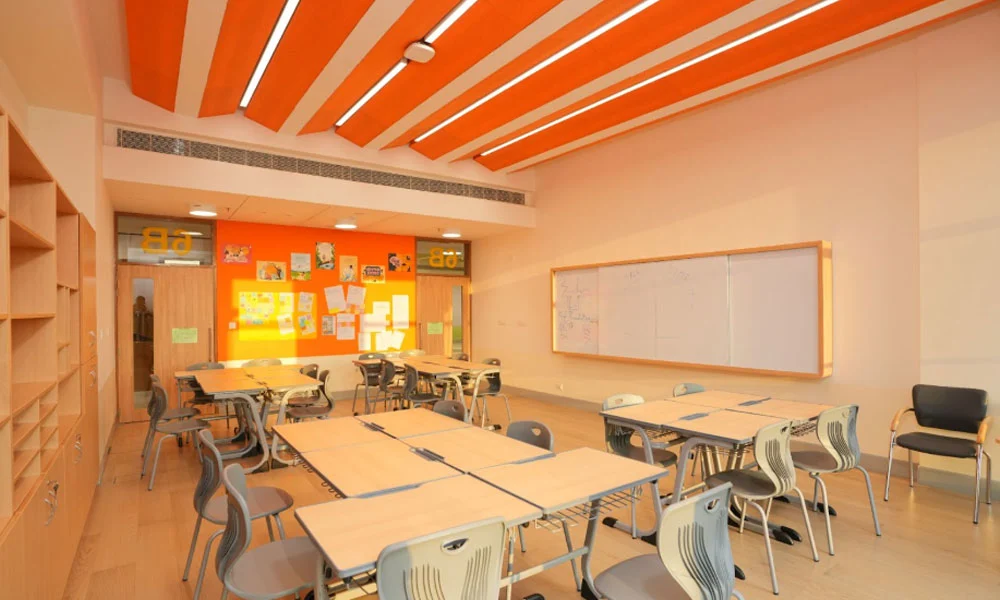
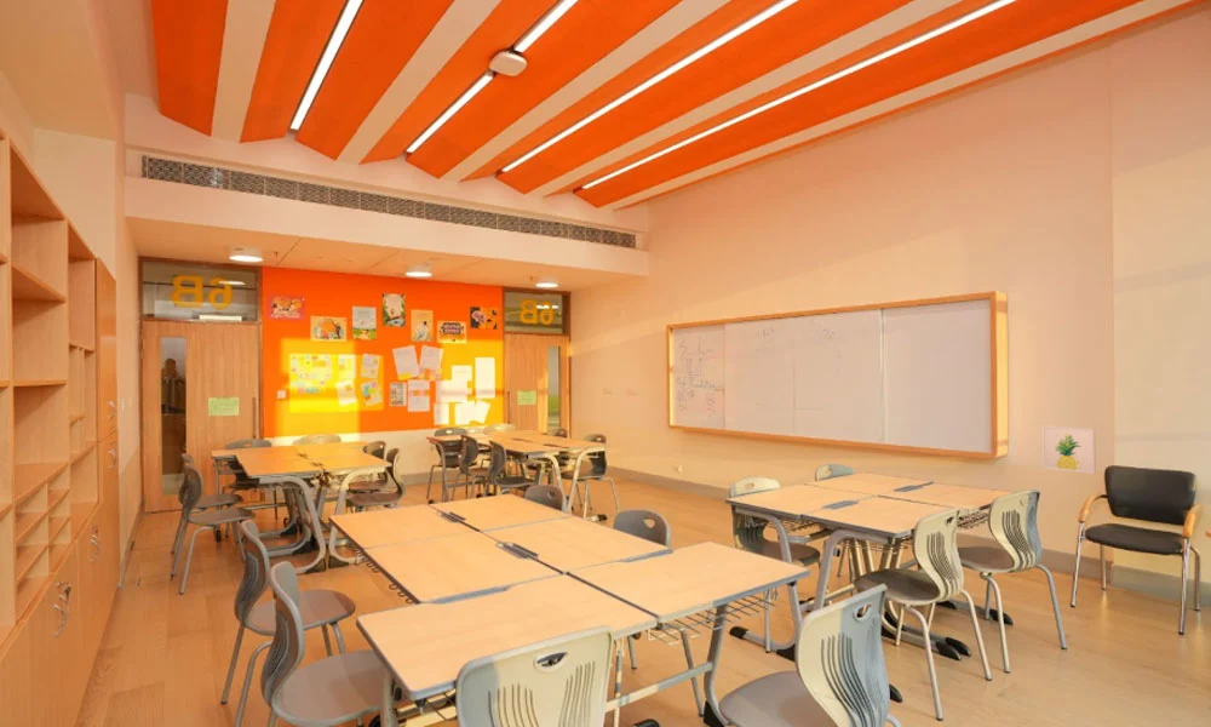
+ wall art [1041,424,1097,475]
